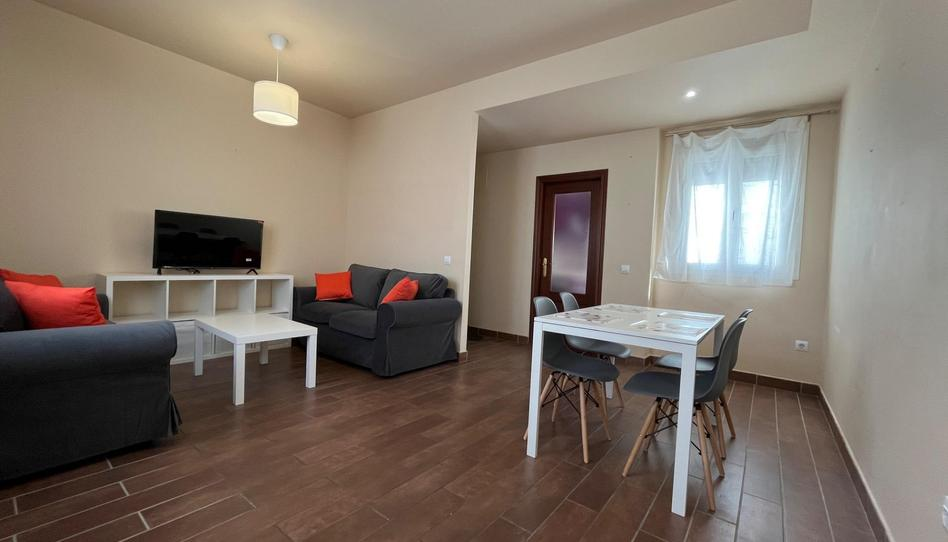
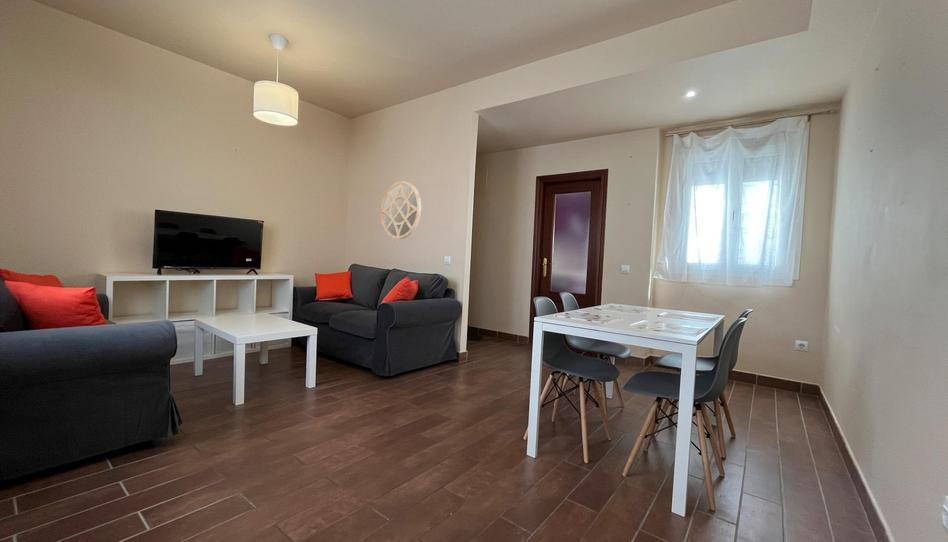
+ home mirror [380,180,422,240]
